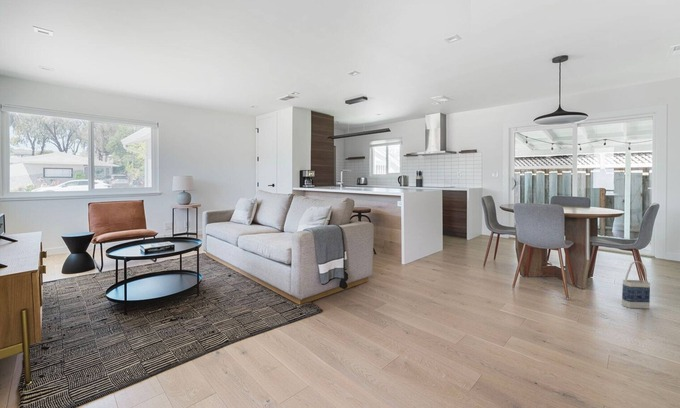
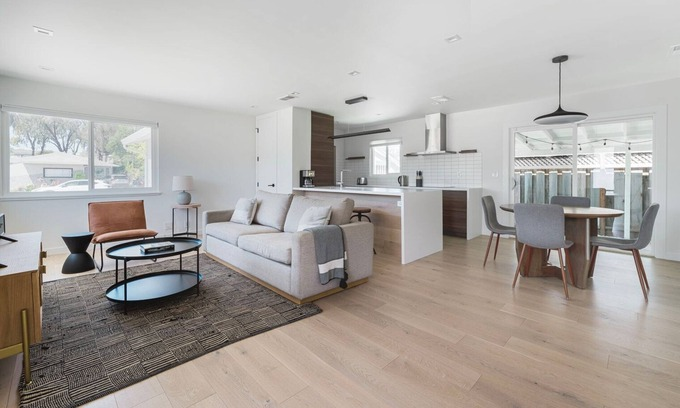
- bag [621,260,651,310]
